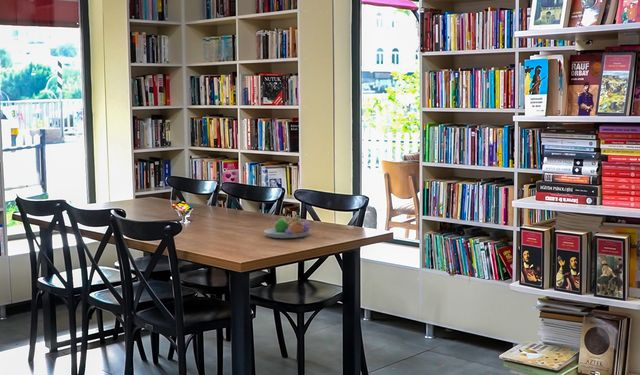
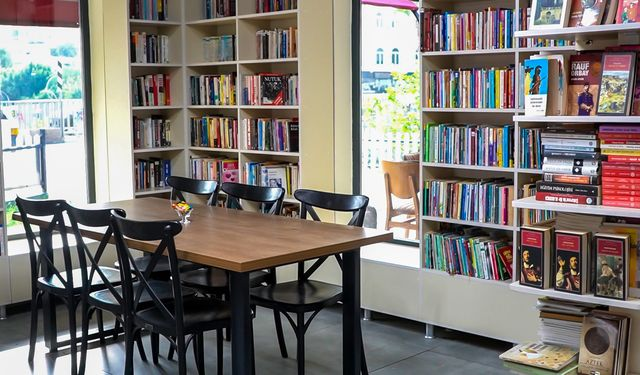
- fruit bowl [263,214,312,239]
